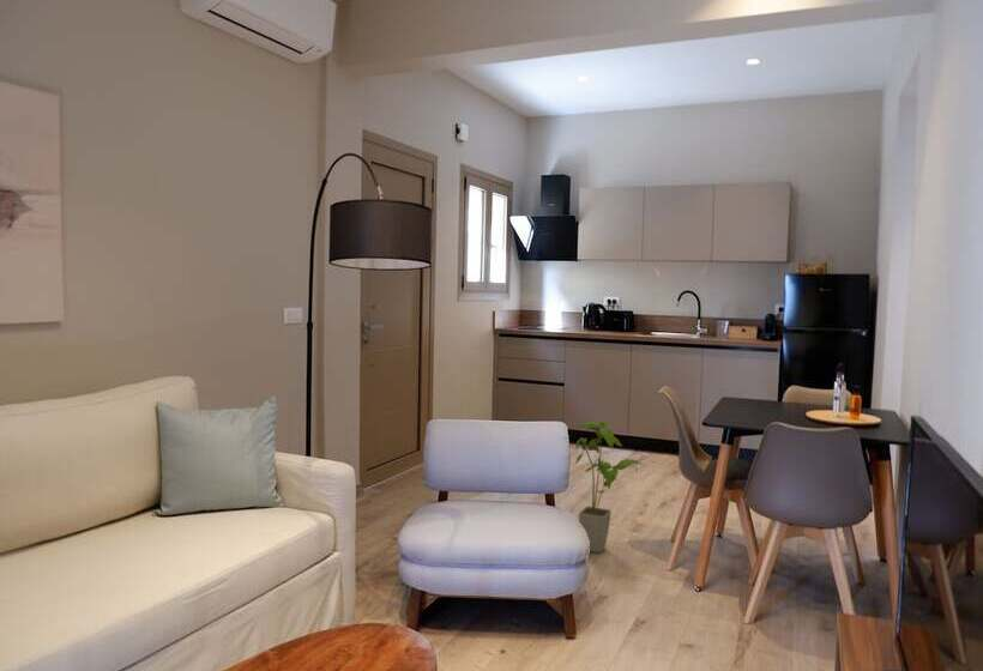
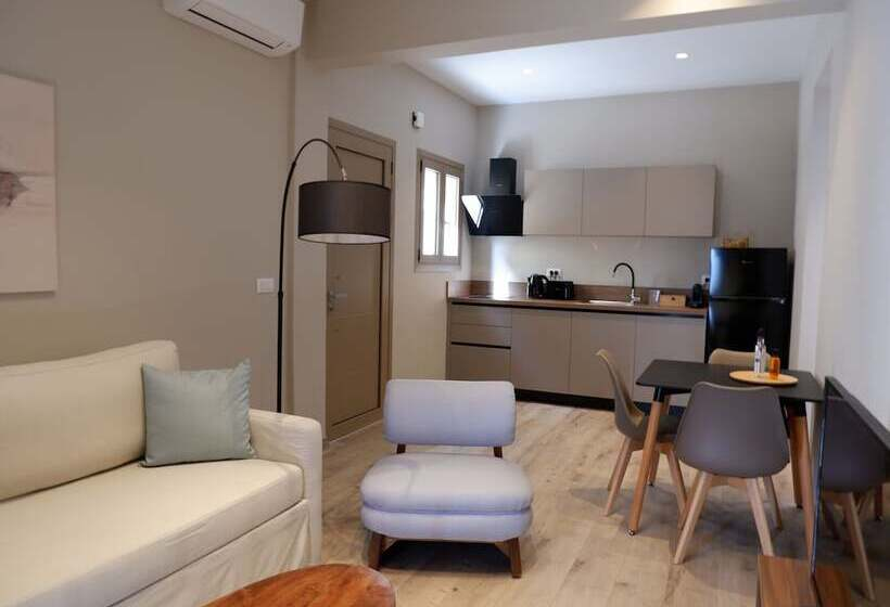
- house plant [572,419,645,554]
